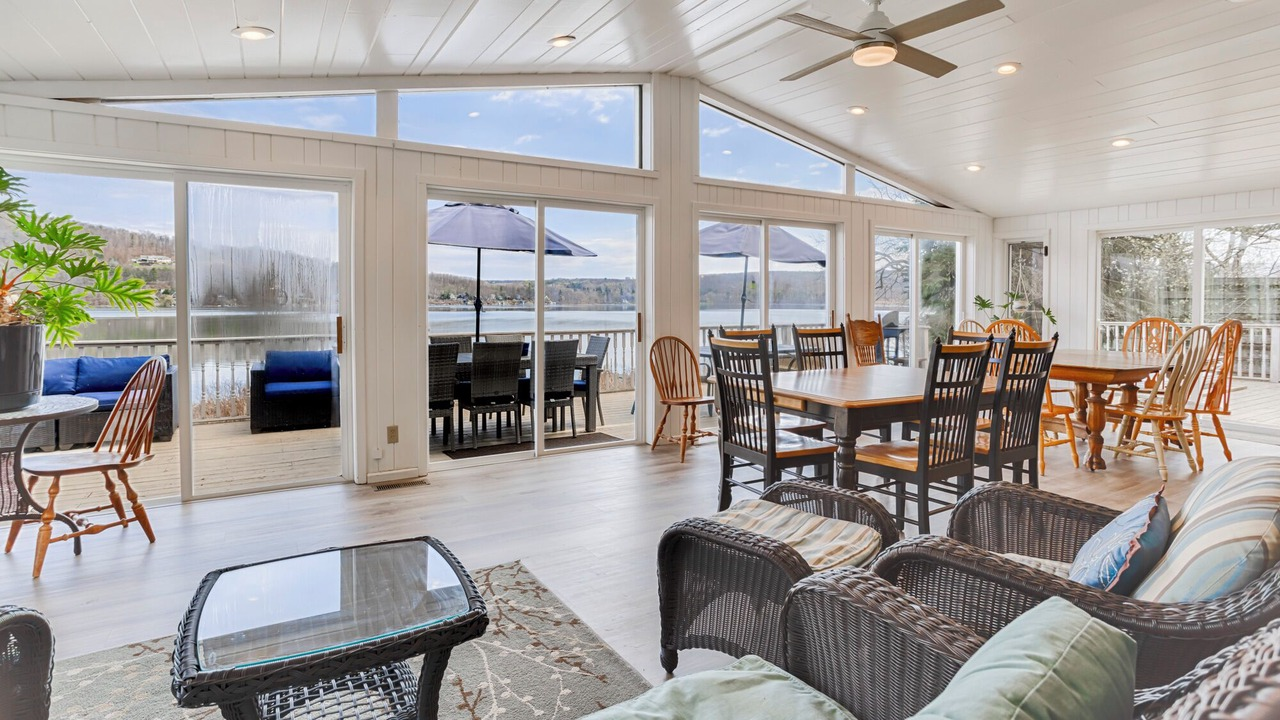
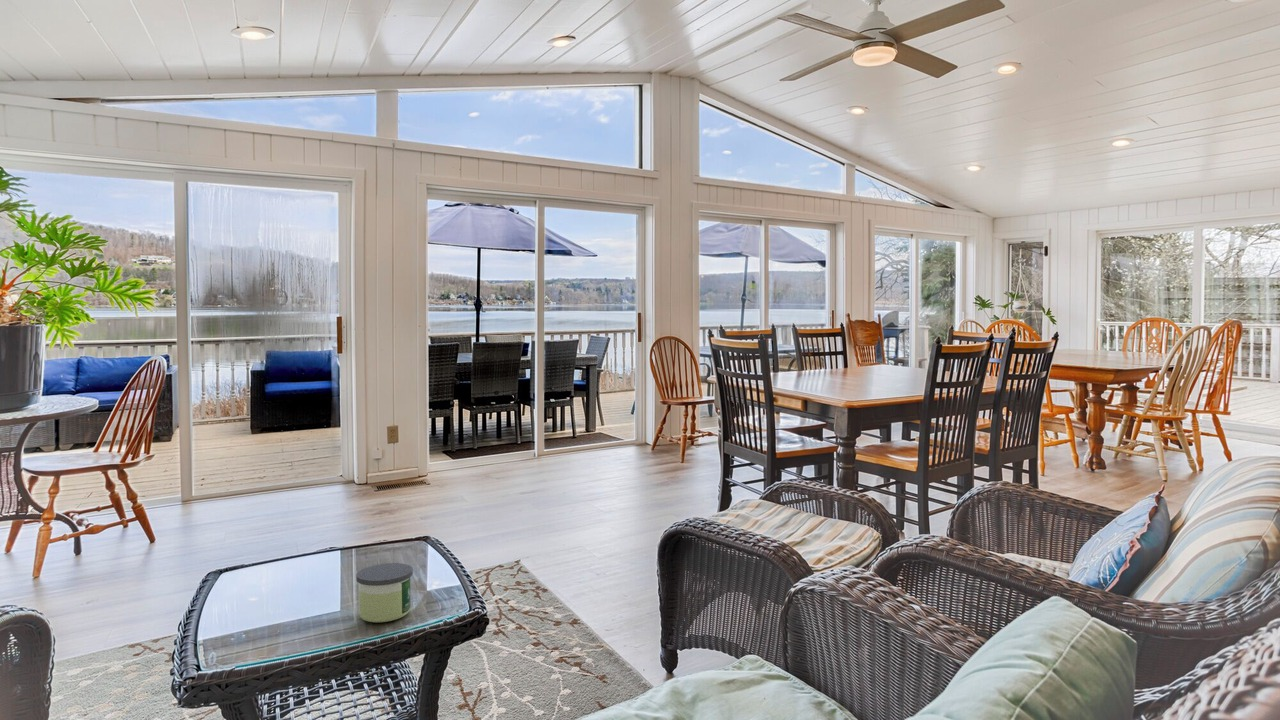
+ candle [355,562,414,623]
